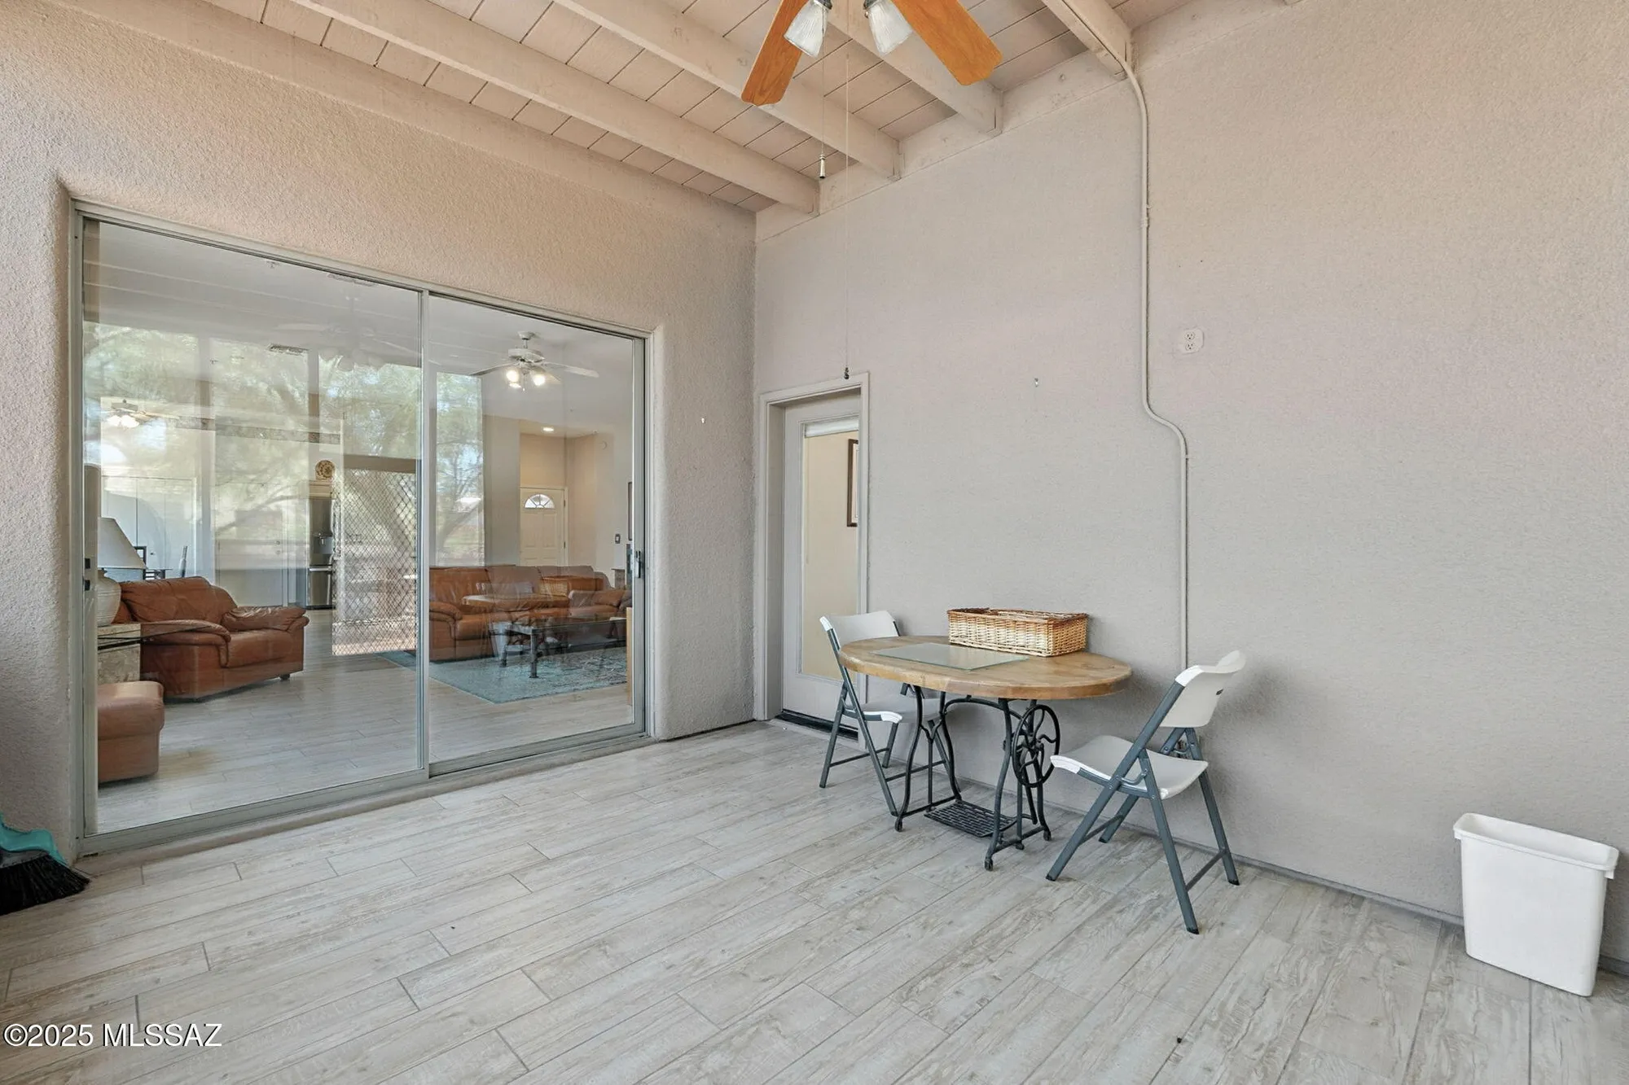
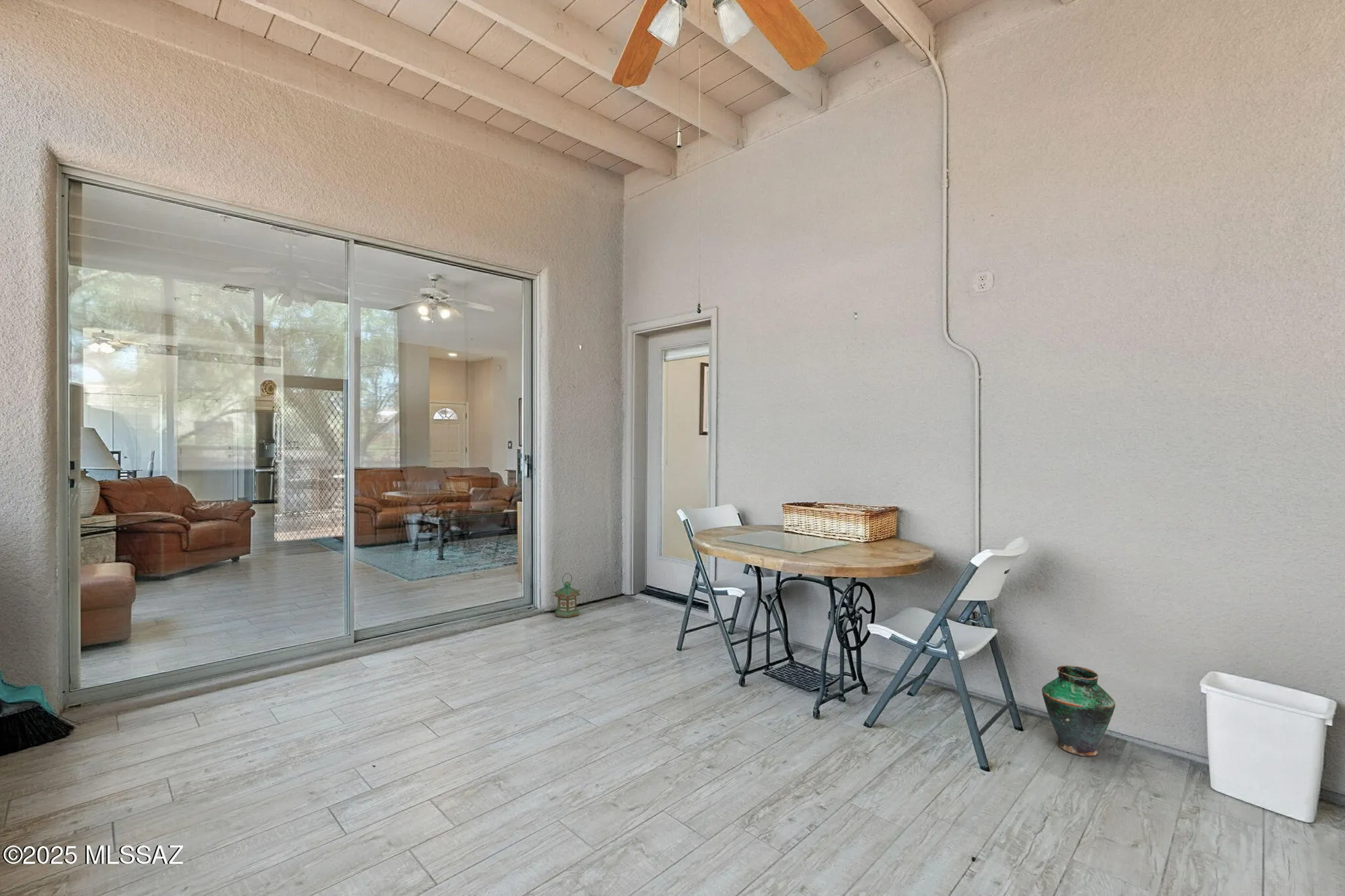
+ lantern [552,573,582,618]
+ vase [1041,665,1116,757]
